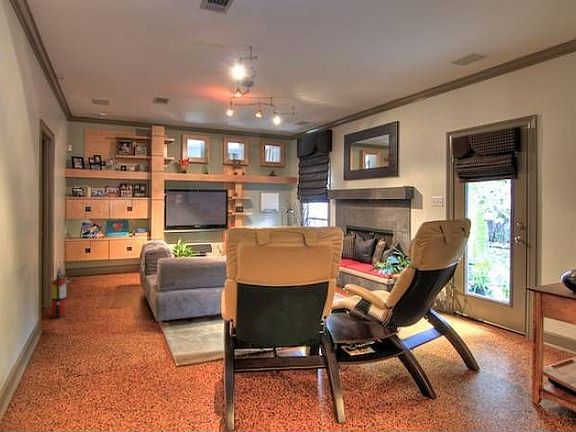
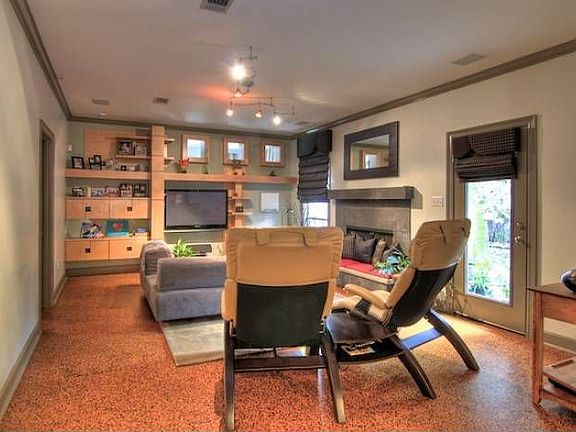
- fire extinguisher [50,267,72,319]
